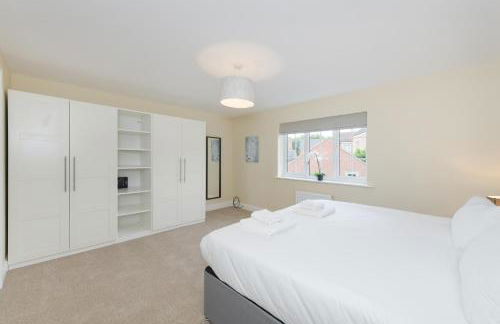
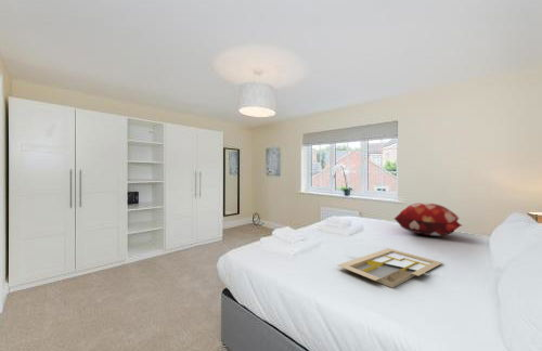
+ decorative pillow [393,202,463,237]
+ serving tray [337,247,443,289]
